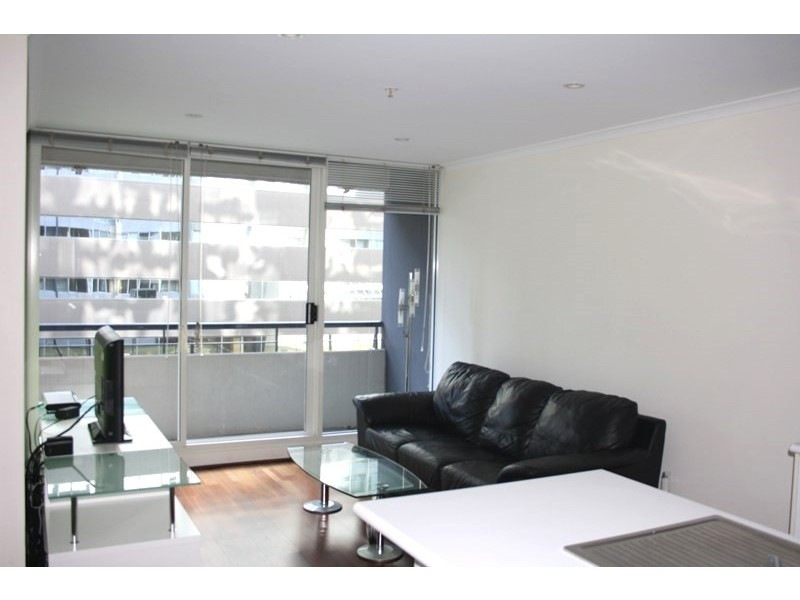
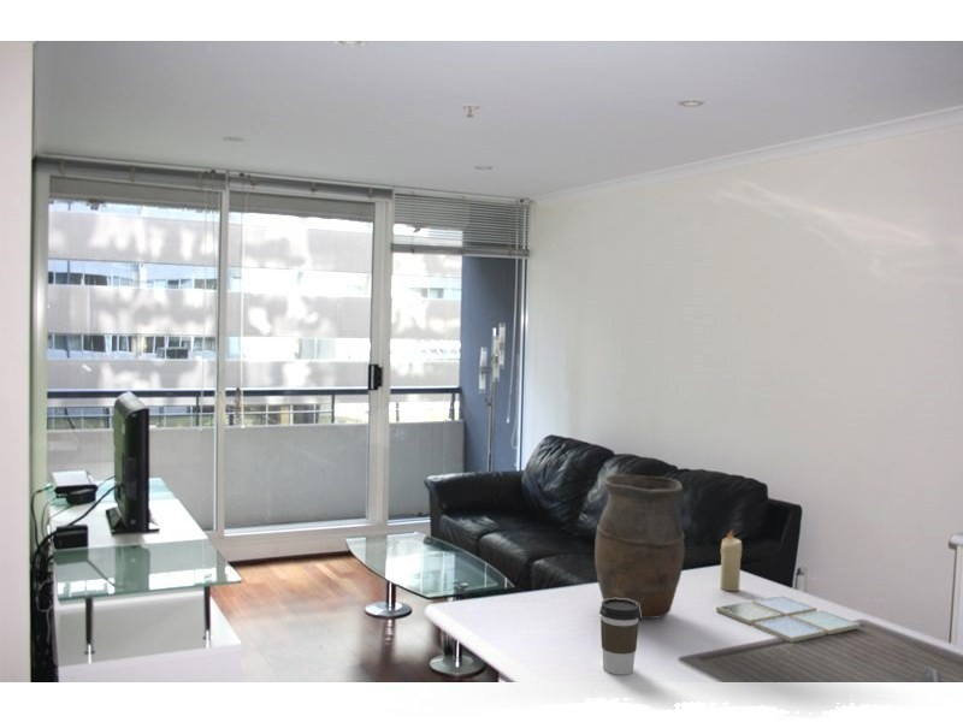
+ candle [719,528,743,592]
+ drink coaster [715,594,862,644]
+ coffee cup [598,598,640,676]
+ vase [593,474,686,620]
